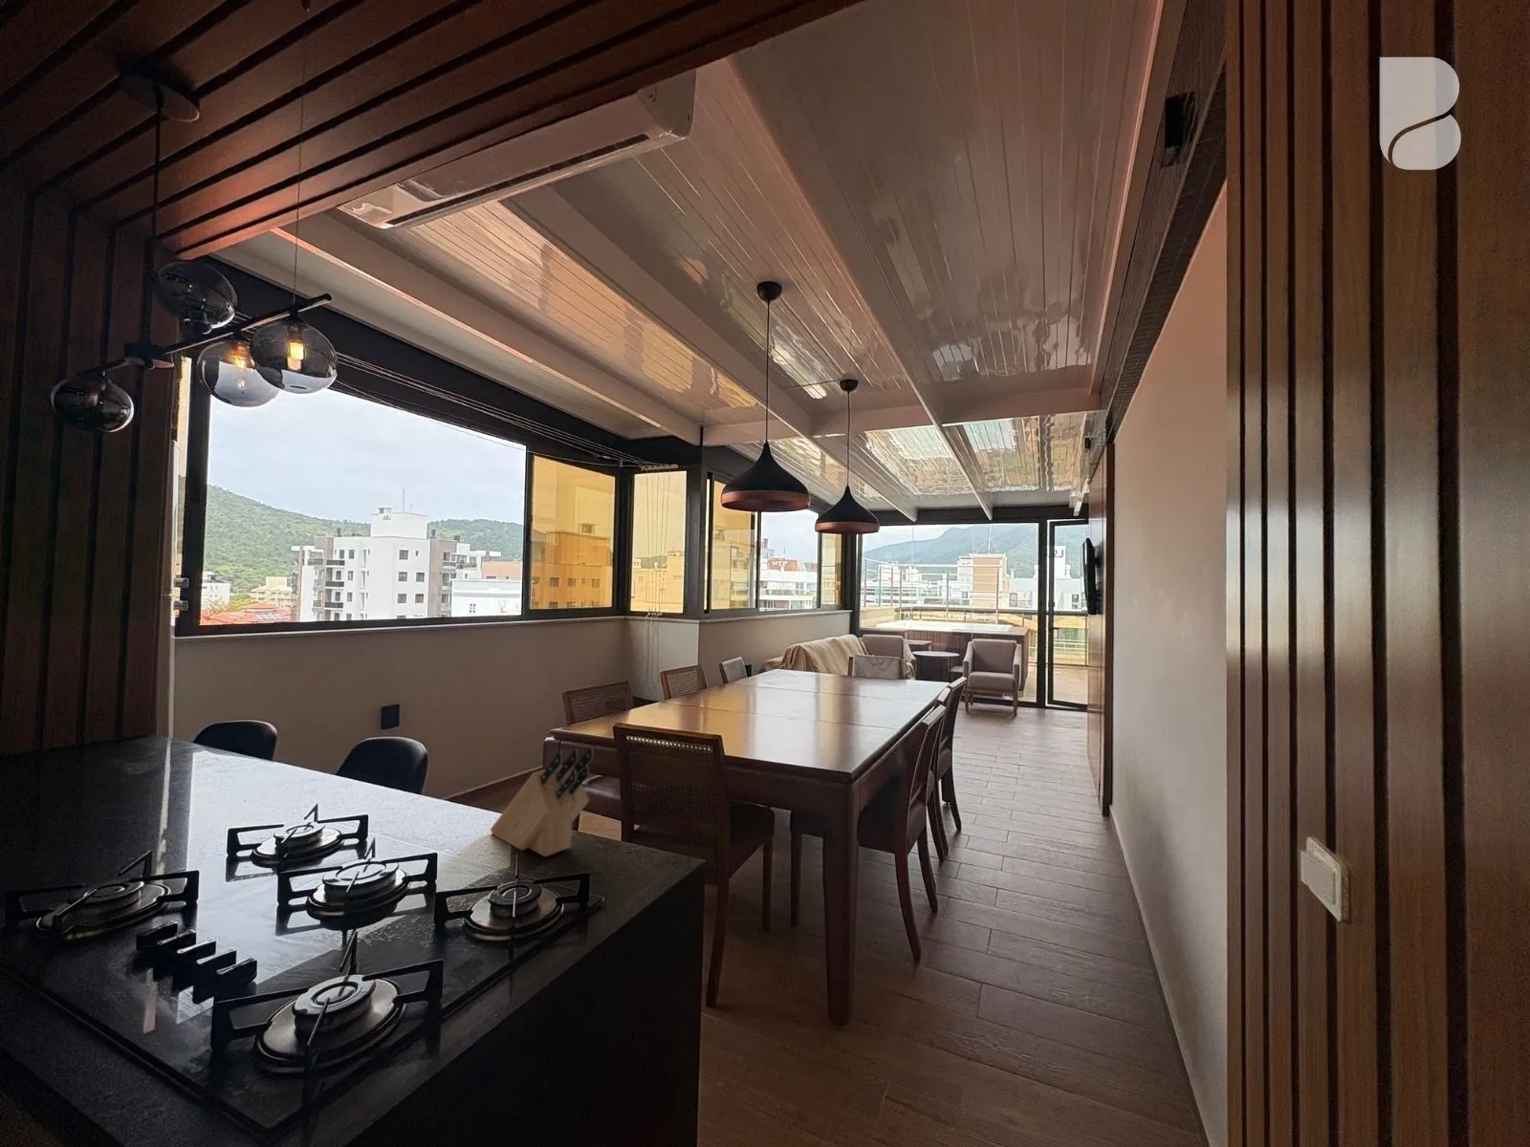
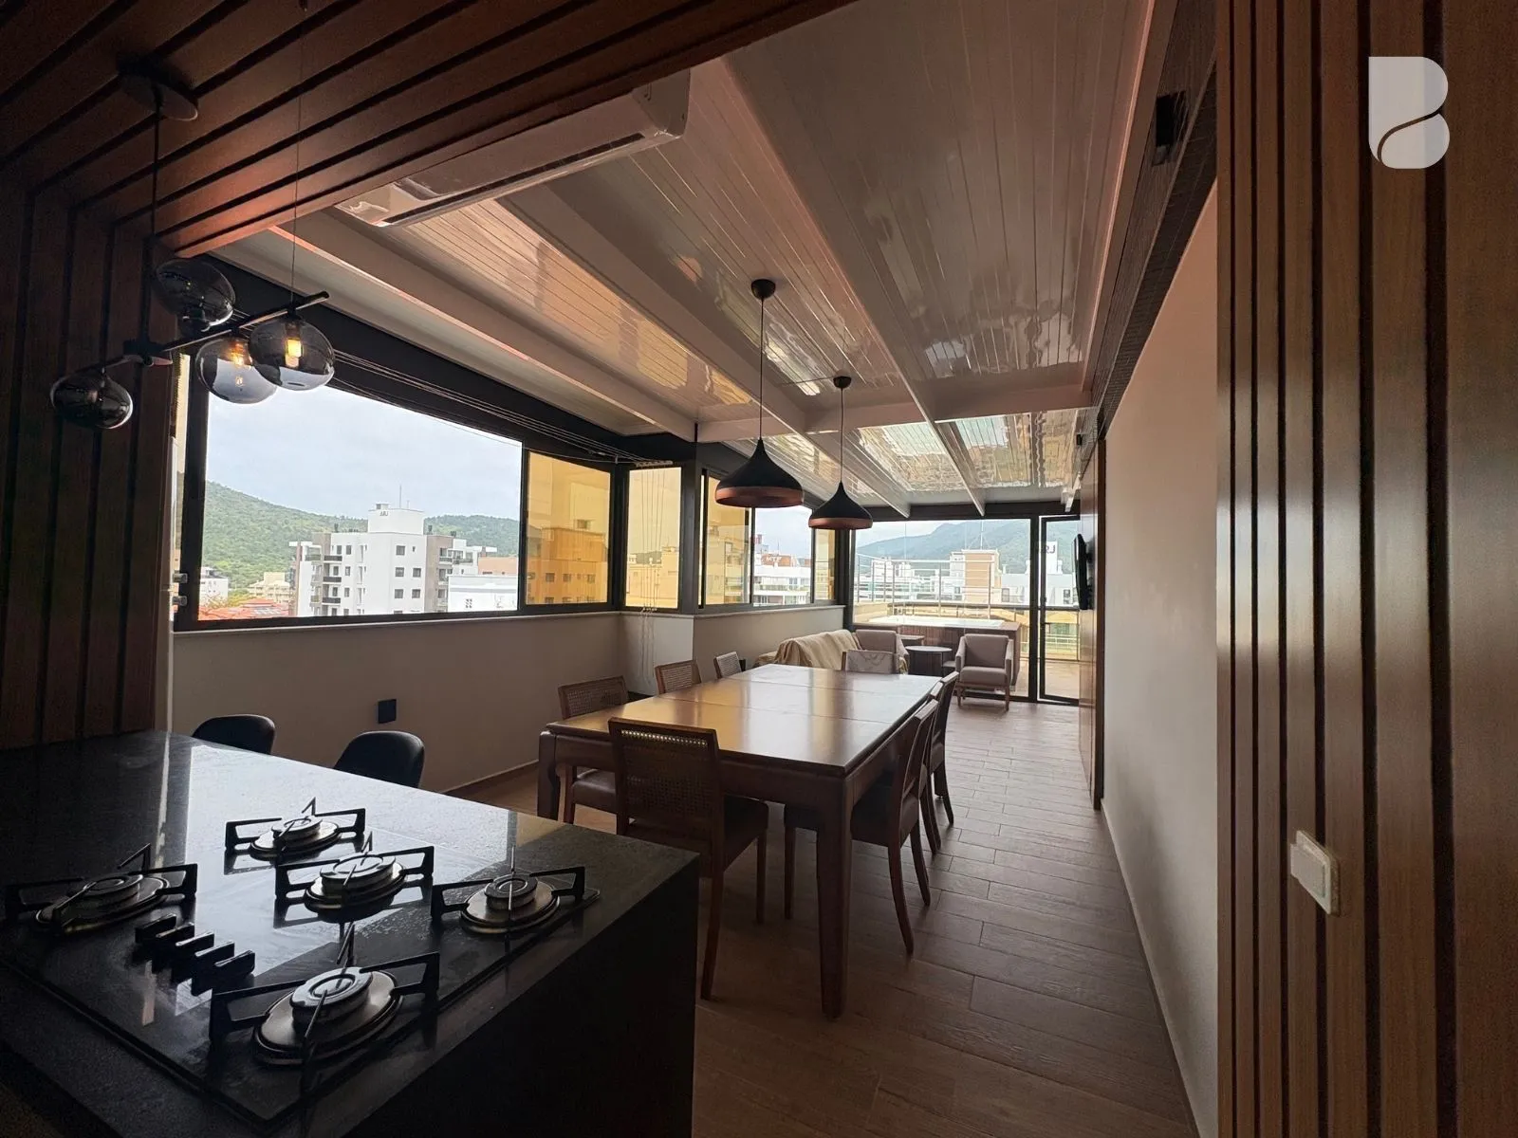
- knife block [489,746,596,858]
